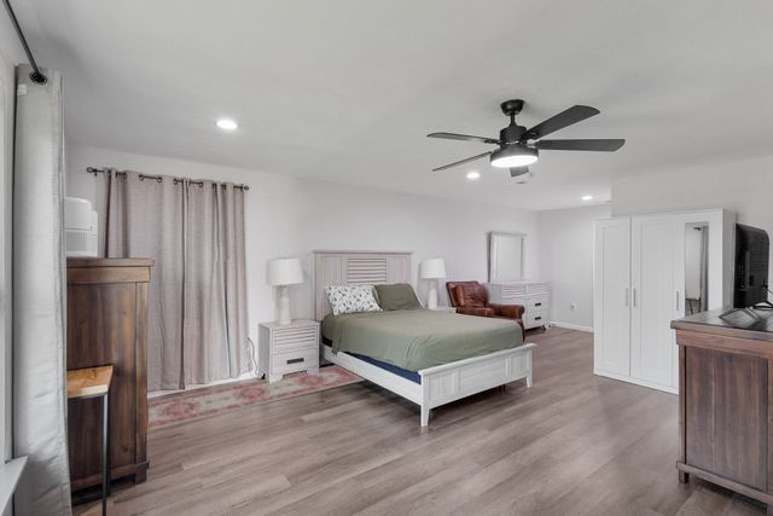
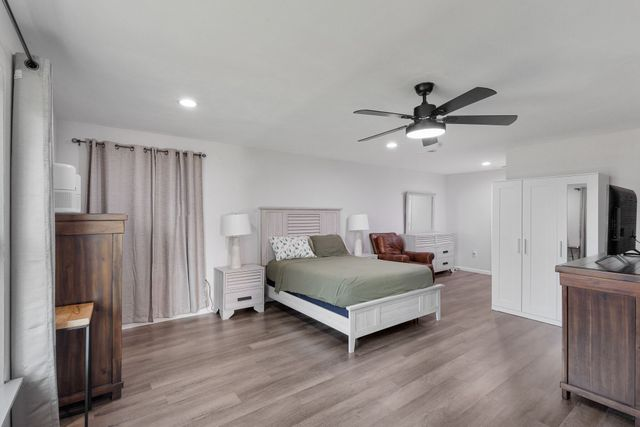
- rug [147,364,366,431]
